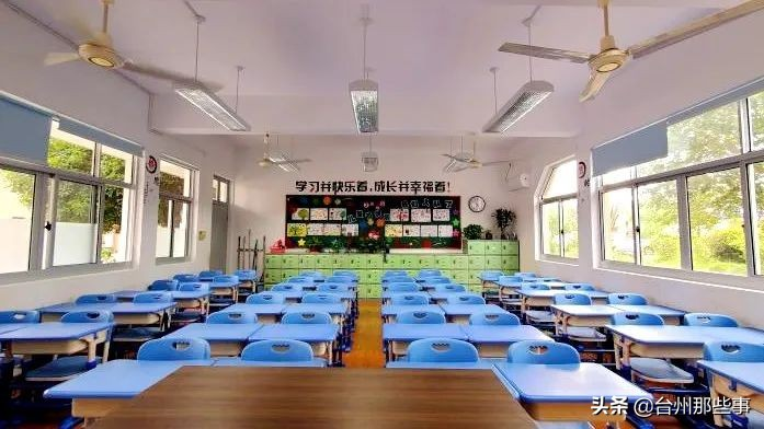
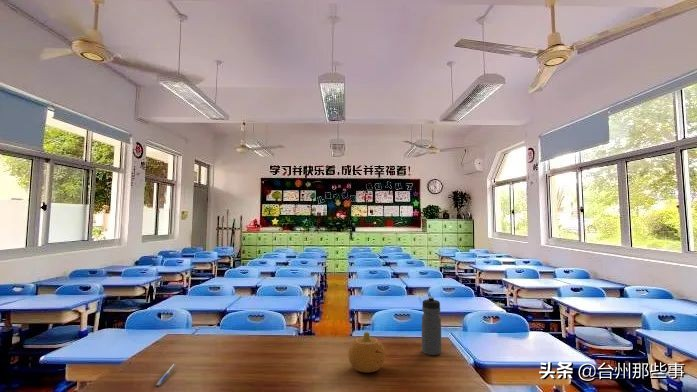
+ pen [155,363,178,387]
+ water bottle [421,296,442,356]
+ fruit [347,331,386,373]
